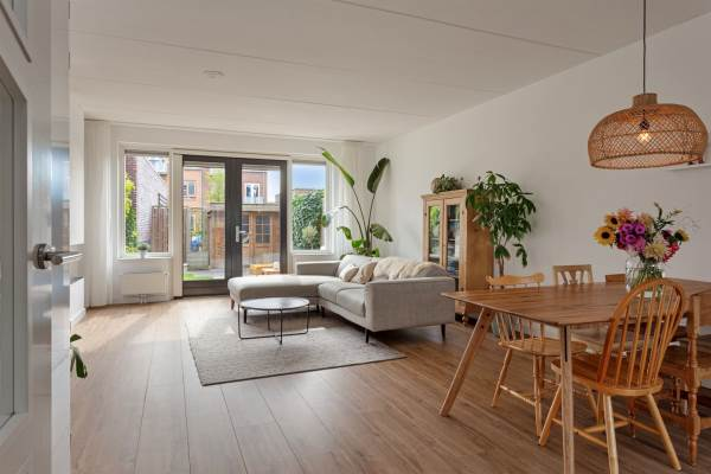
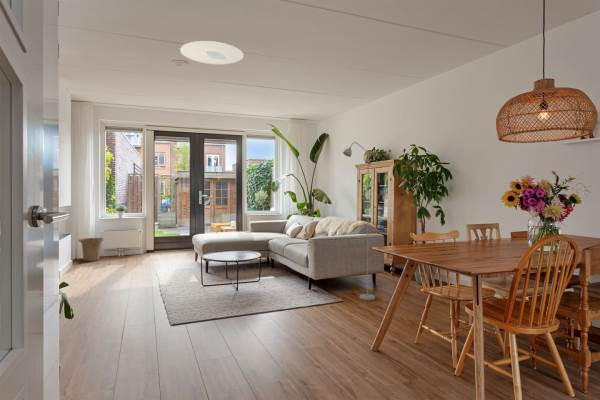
+ basket [77,237,105,263]
+ ceiling light [179,40,245,65]
+ floor lamp [342,141,376,301]
